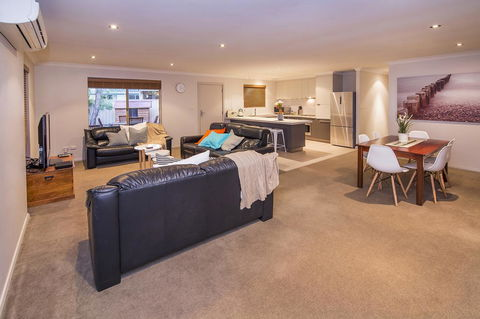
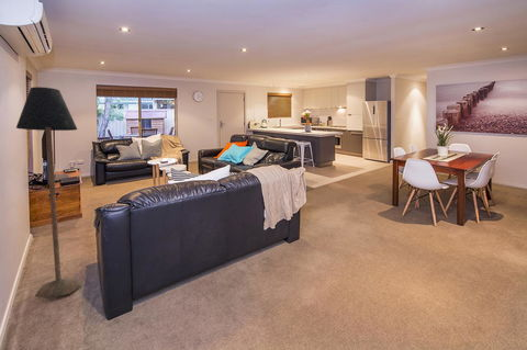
+ floor lamp [15,86,82,300]
